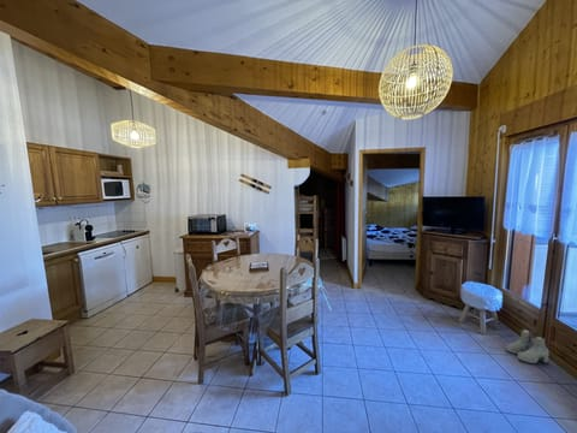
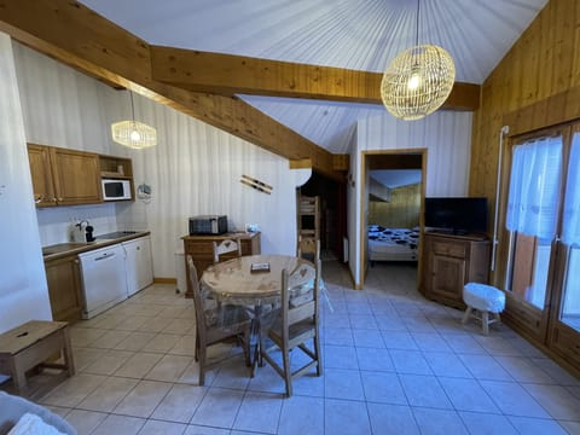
- boots [505,328,551,364]
